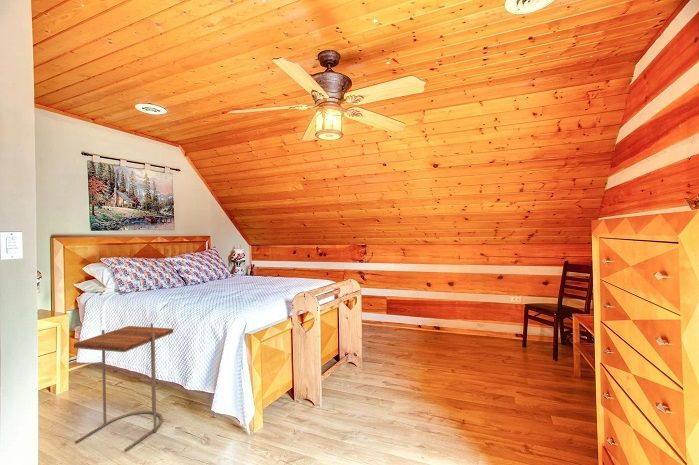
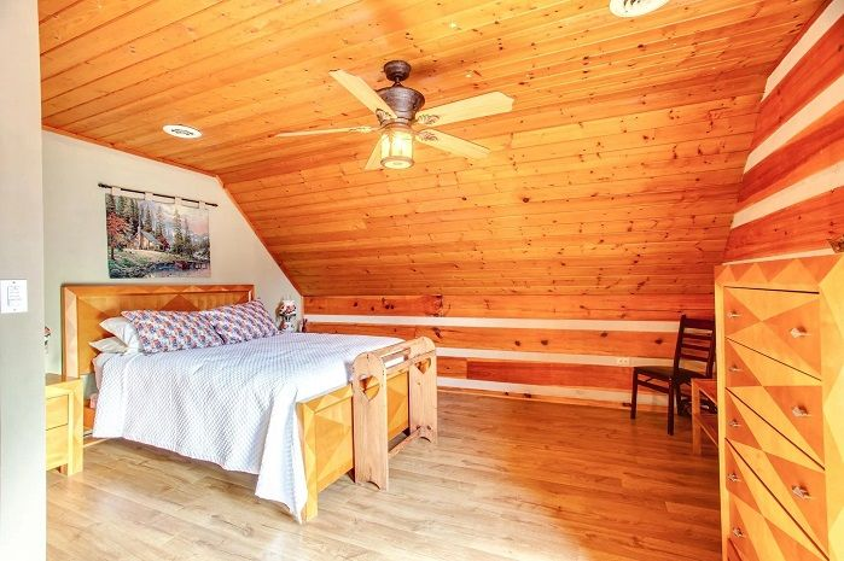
- side table [73,322,174,452]
